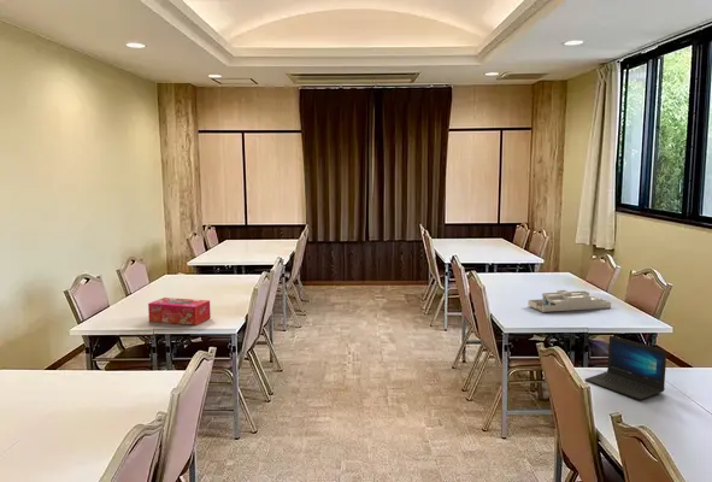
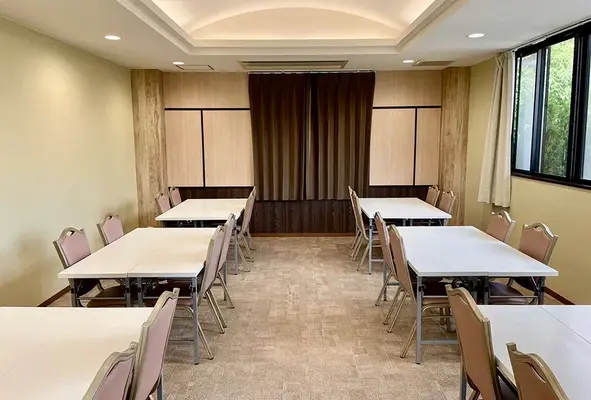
- tissue box [147,296,212,327]
- laptop [584,335,667,401]
- desk organizer [526,289,612,313]
